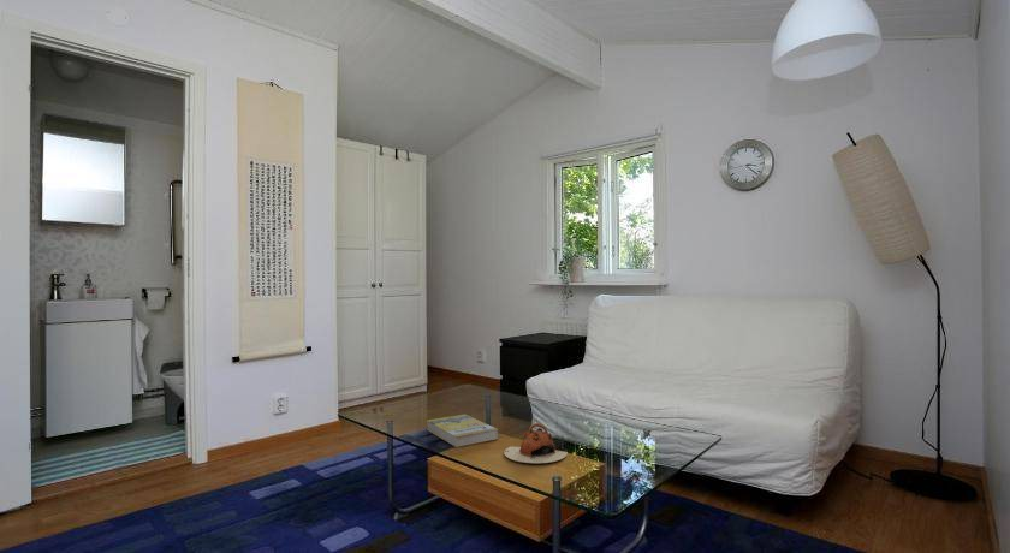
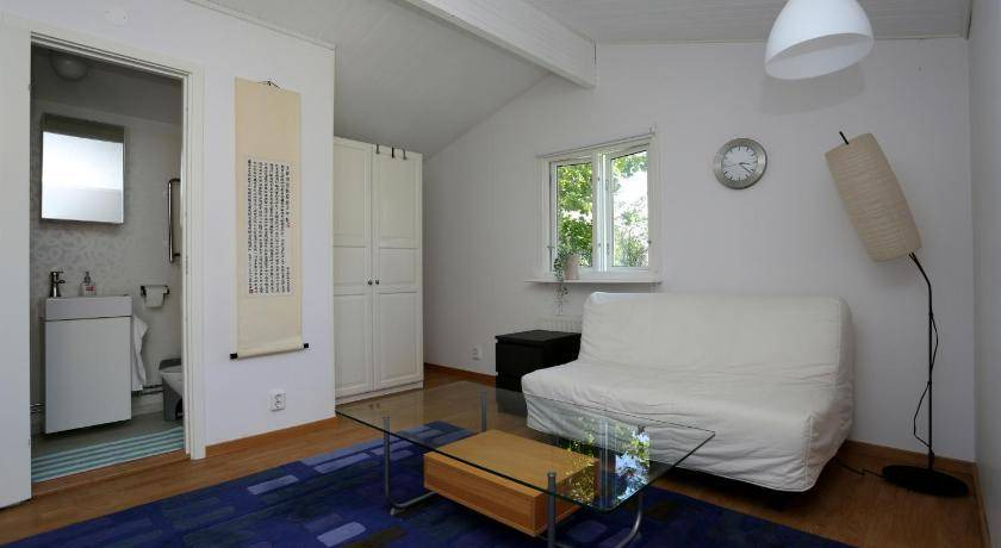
- book [426,414,499,448]
- teapot [503,422,569,464]
